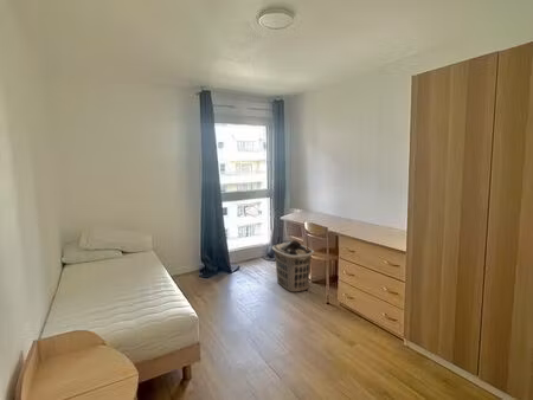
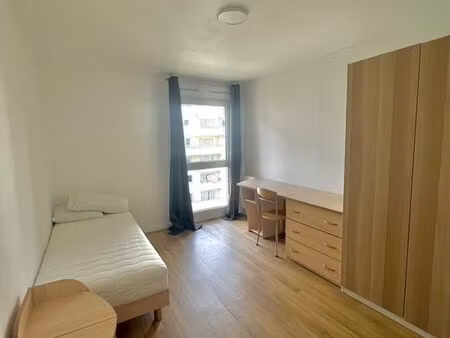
- clothes hamper [271,239,315,293]
